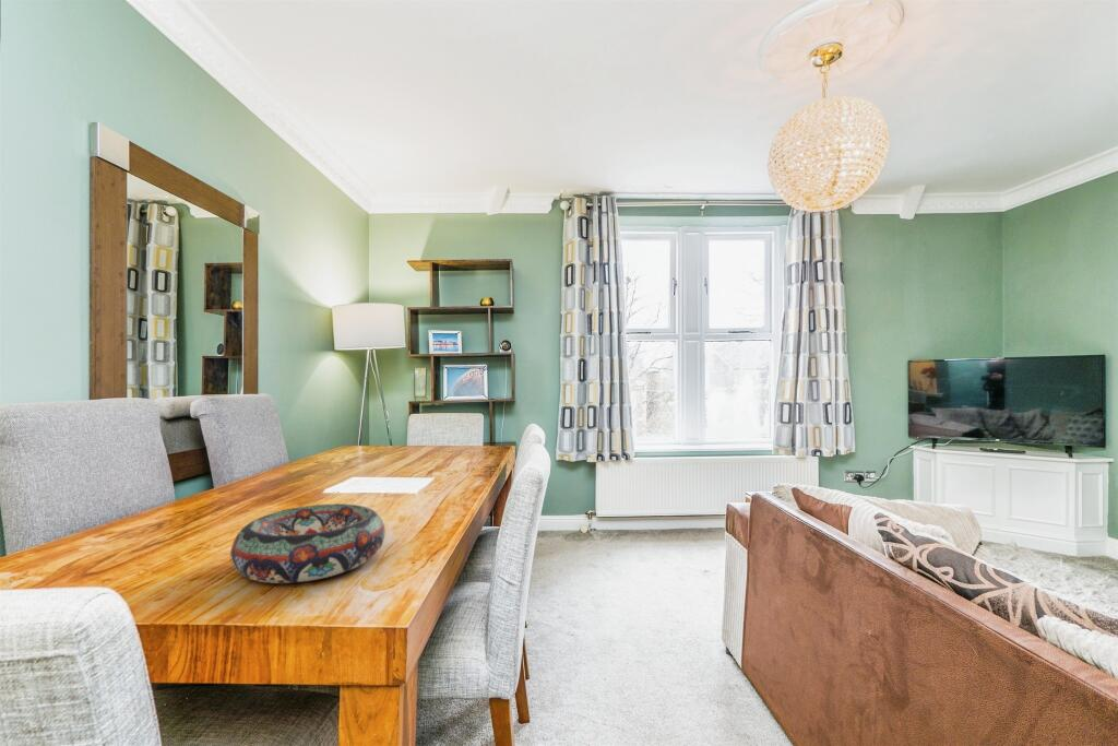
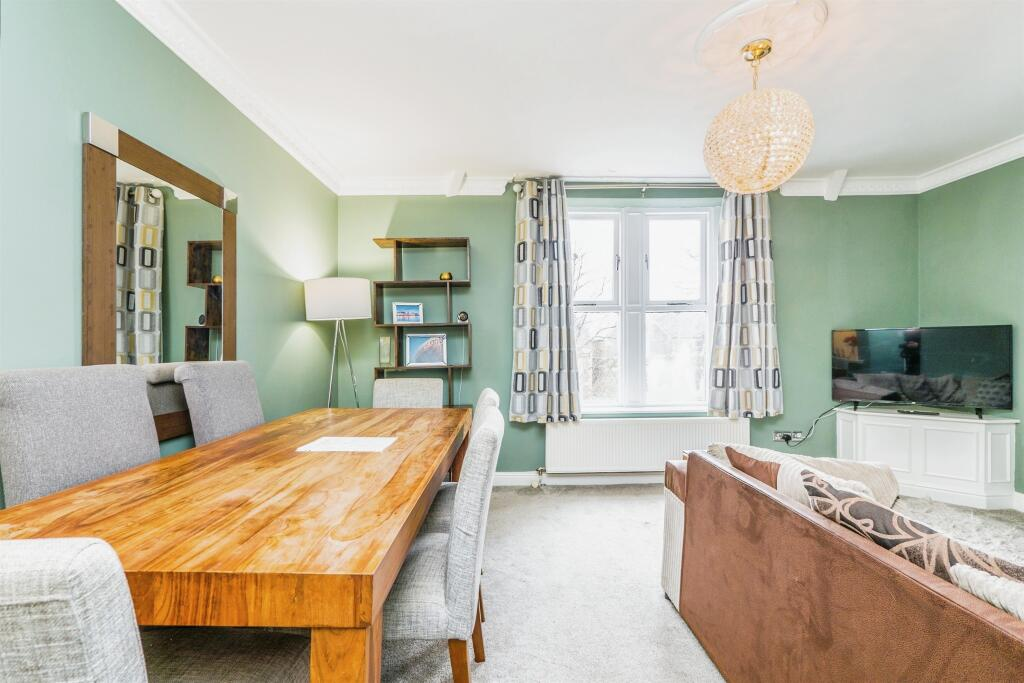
- decorative bowl [229,502,386,584]
